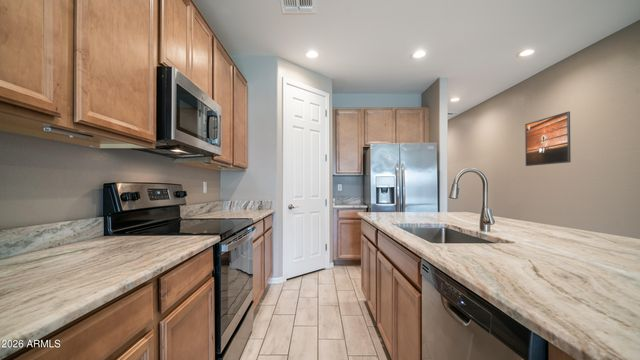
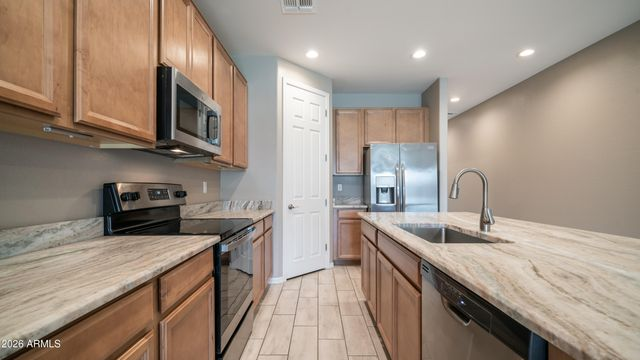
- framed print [524,110,572,167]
